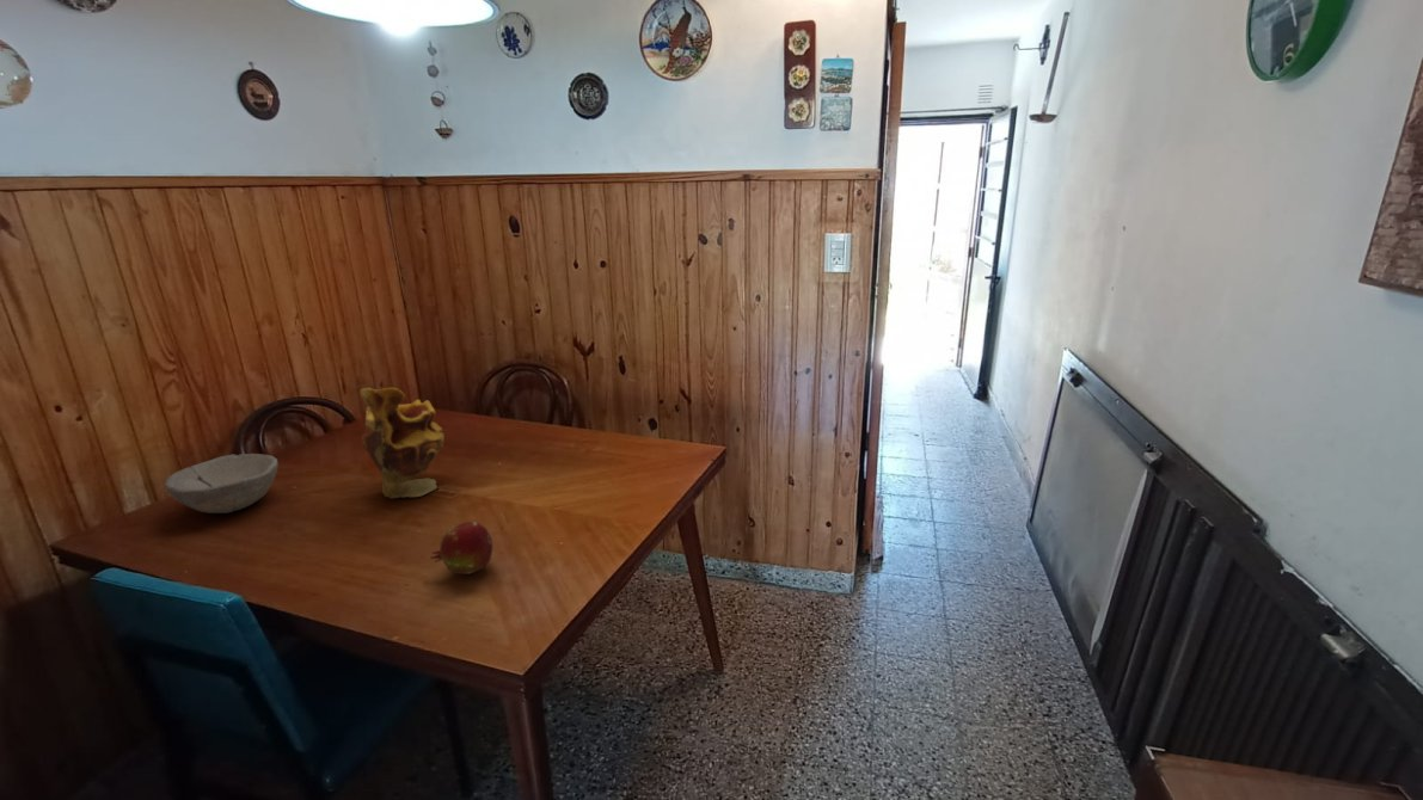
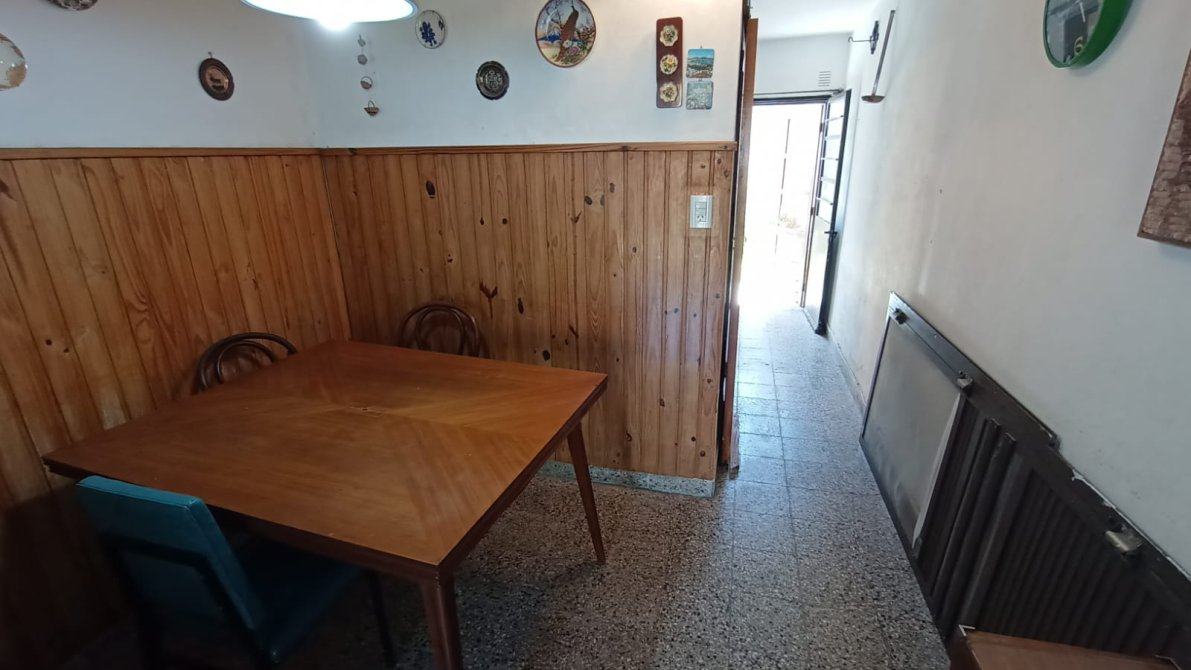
- fruit [429,521,493,576]
- bowl [164,453,280,515]
- vase [358,387,446,500]
